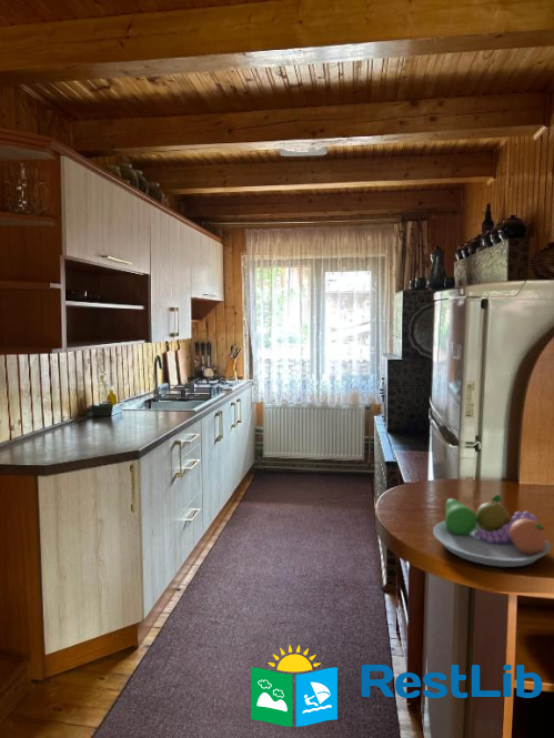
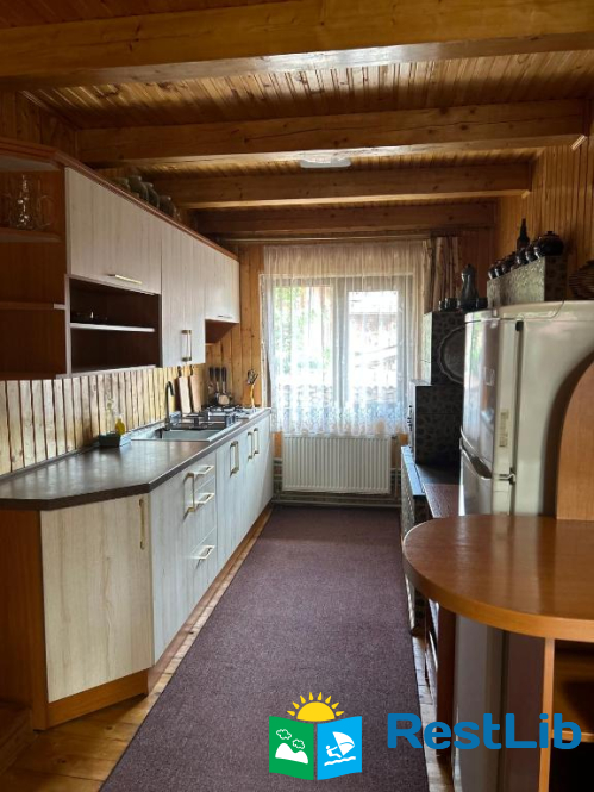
- fruit bowl [432,494,552,568]
